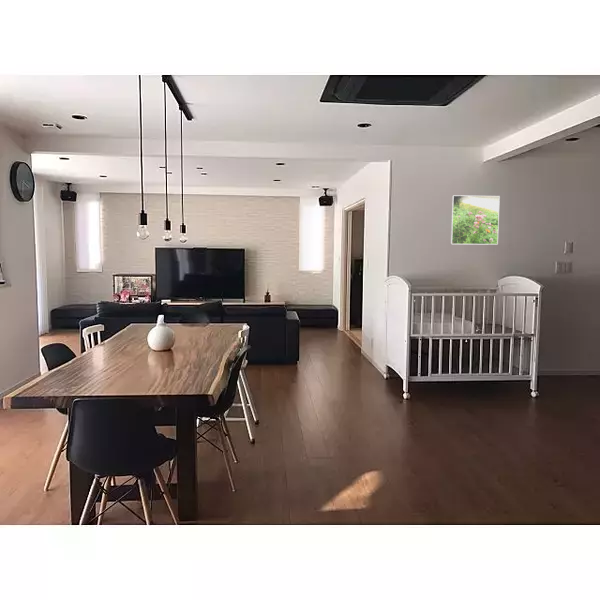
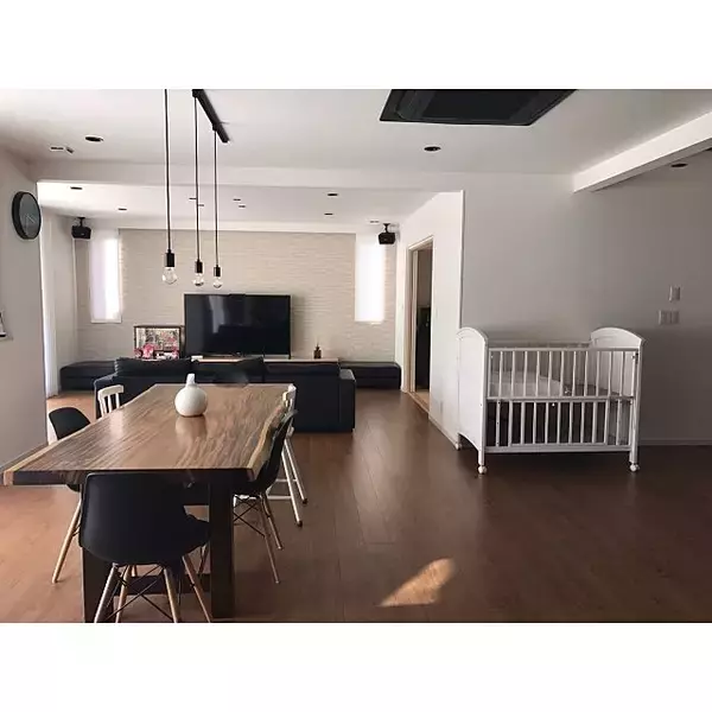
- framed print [450,194,501,246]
